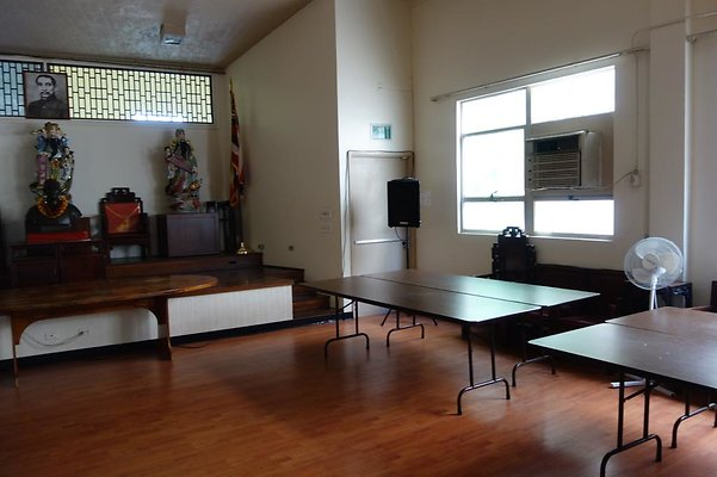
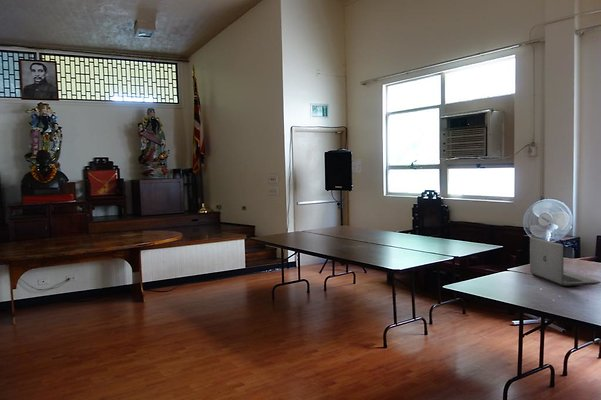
+ laptop [529,236,601,287]
